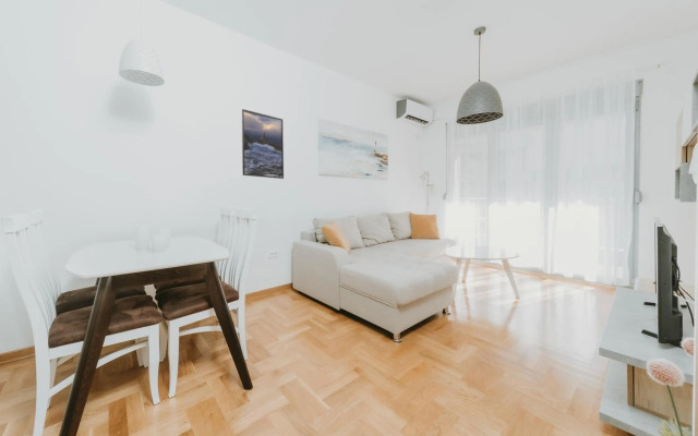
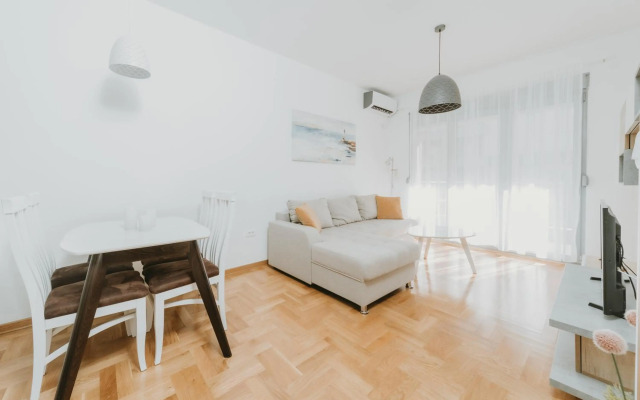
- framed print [241,108,285,180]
